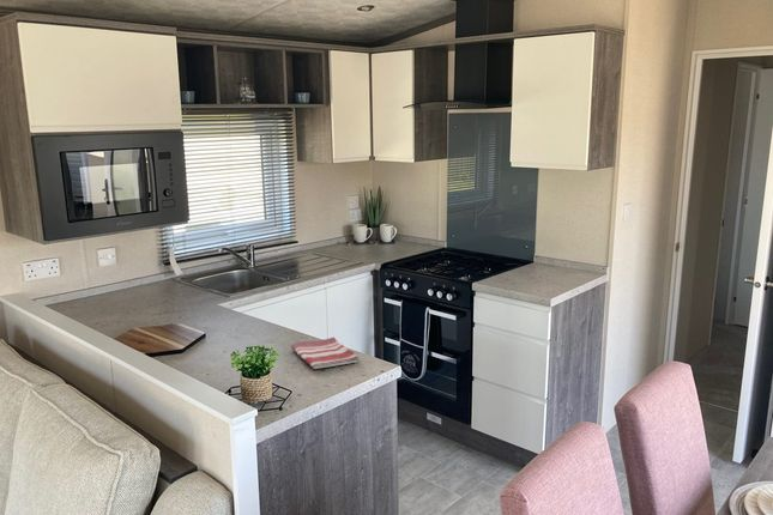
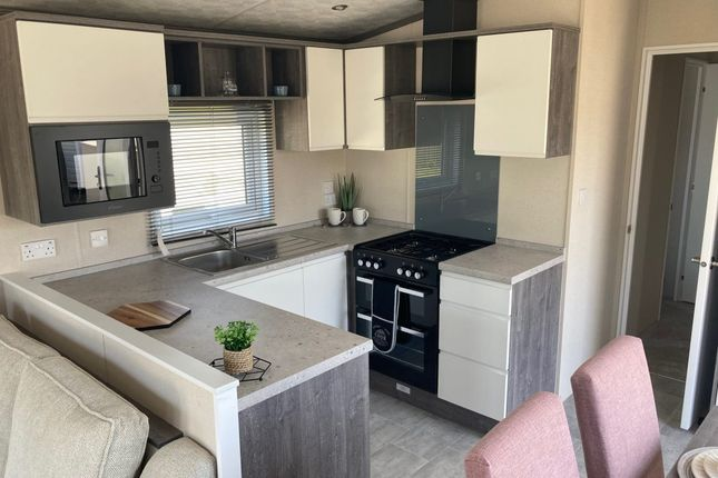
- dish towel [290,337,360,370]
